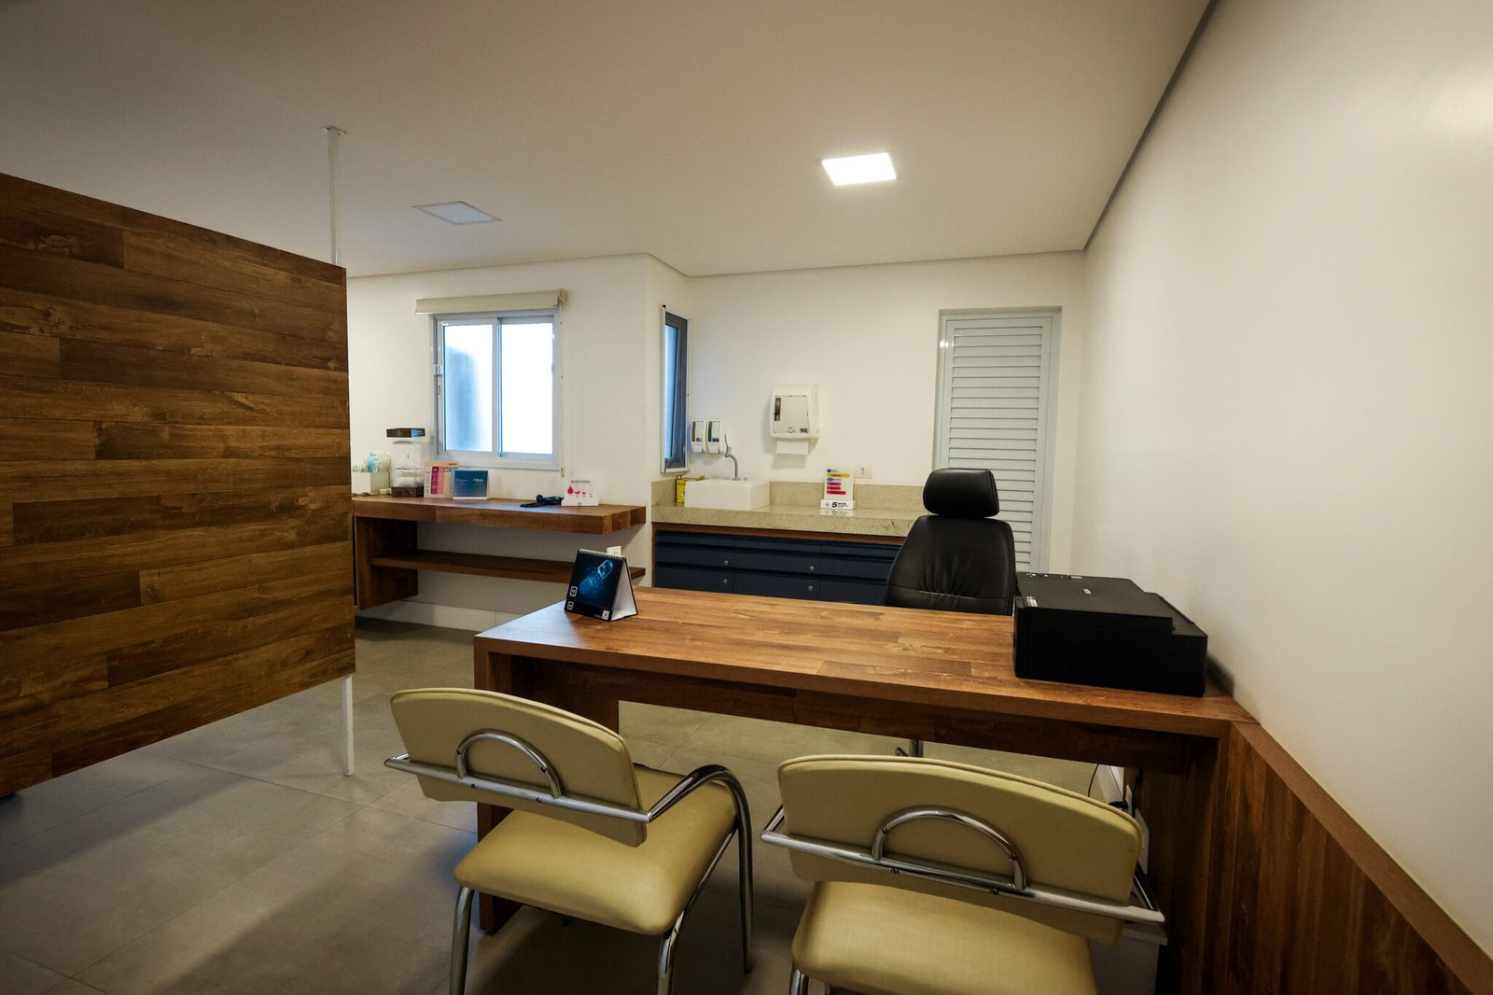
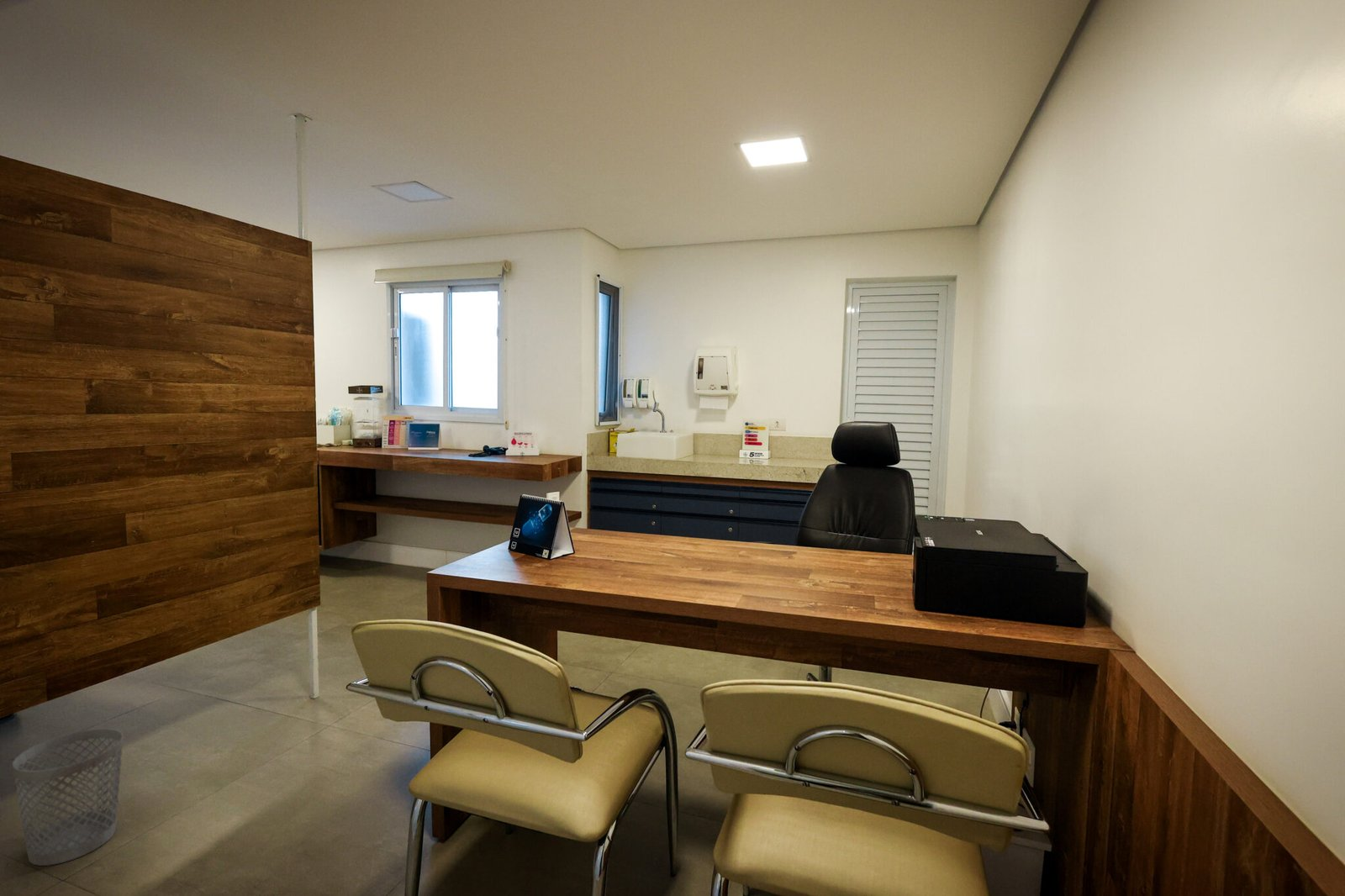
+ wastebasket [12,728,124,867]
